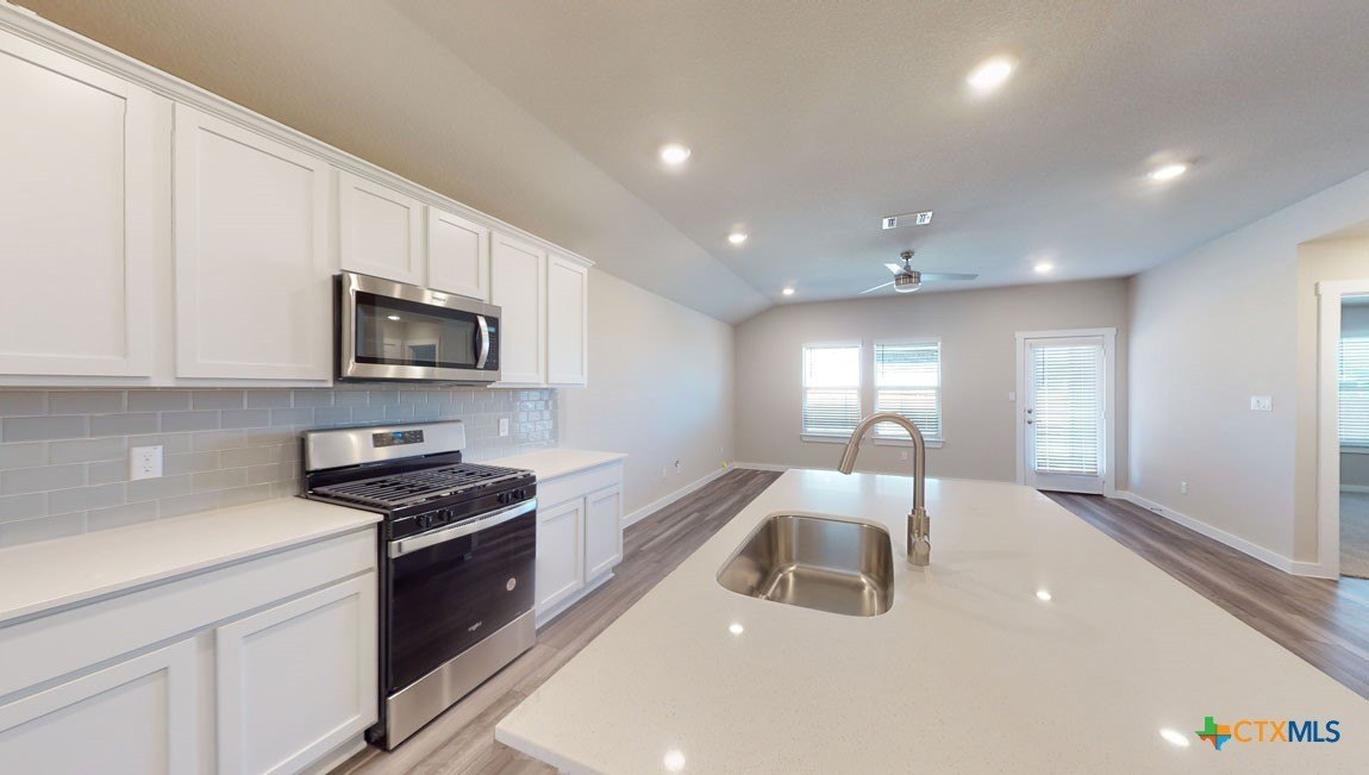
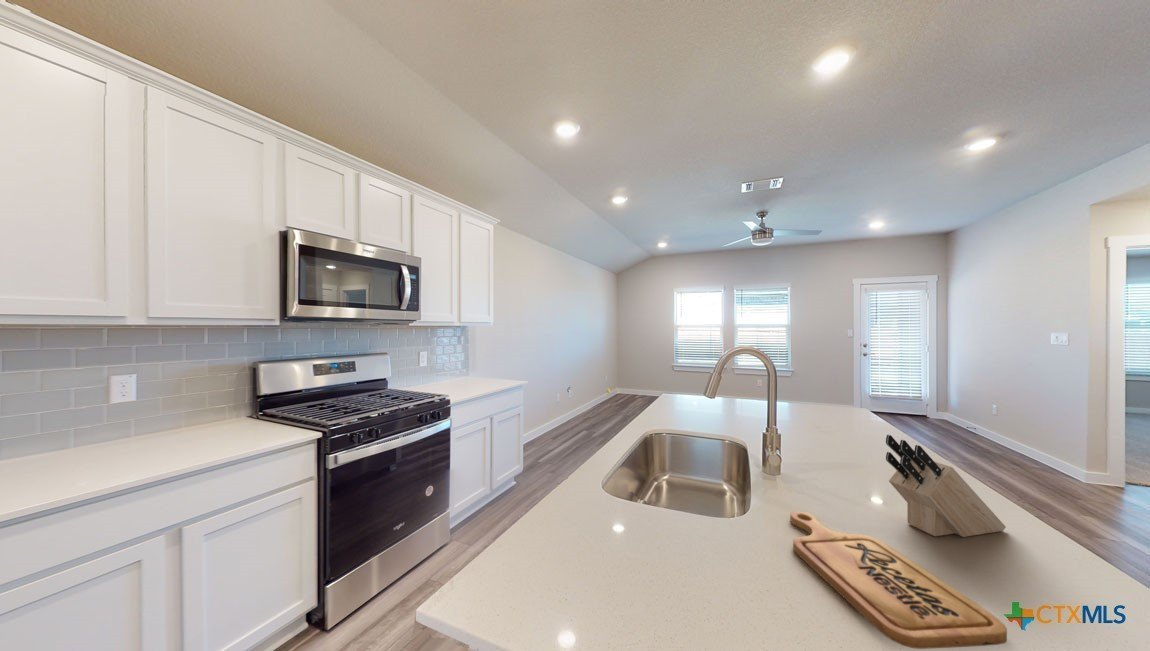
+ cutting board [789,510,1008,650]
+ knife block [885,434,1007,538]
